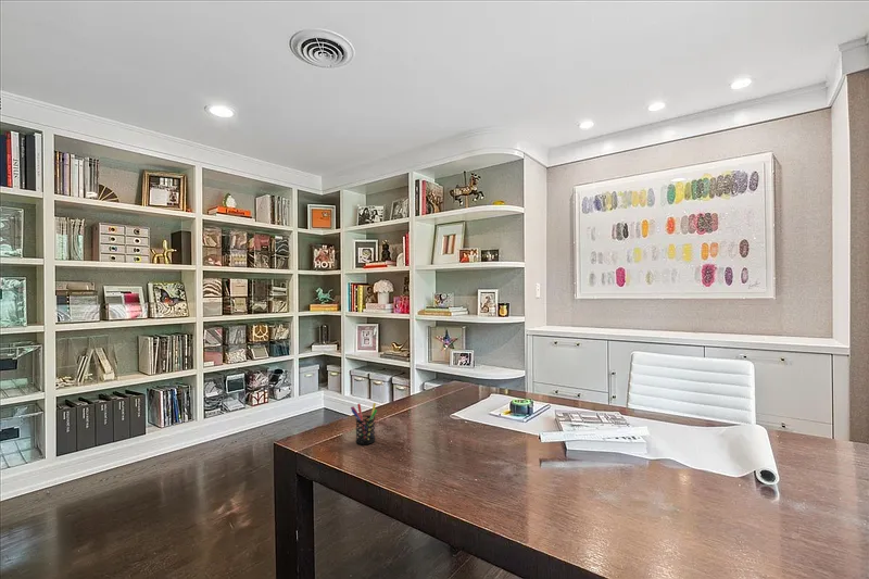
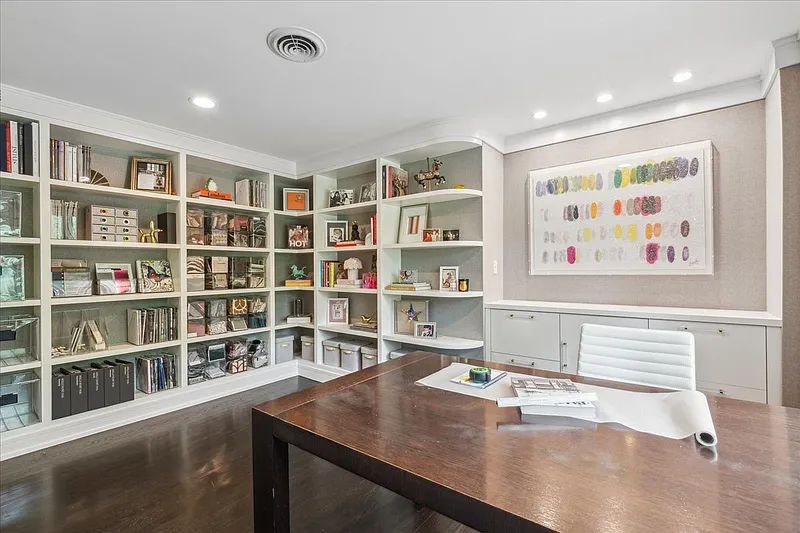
- pen holder [350,402,378,445]
